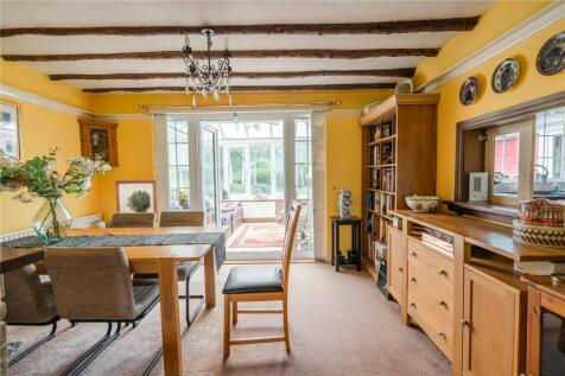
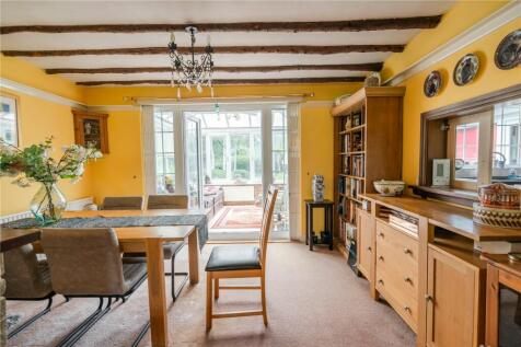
- wall art [114,179,159,223]
